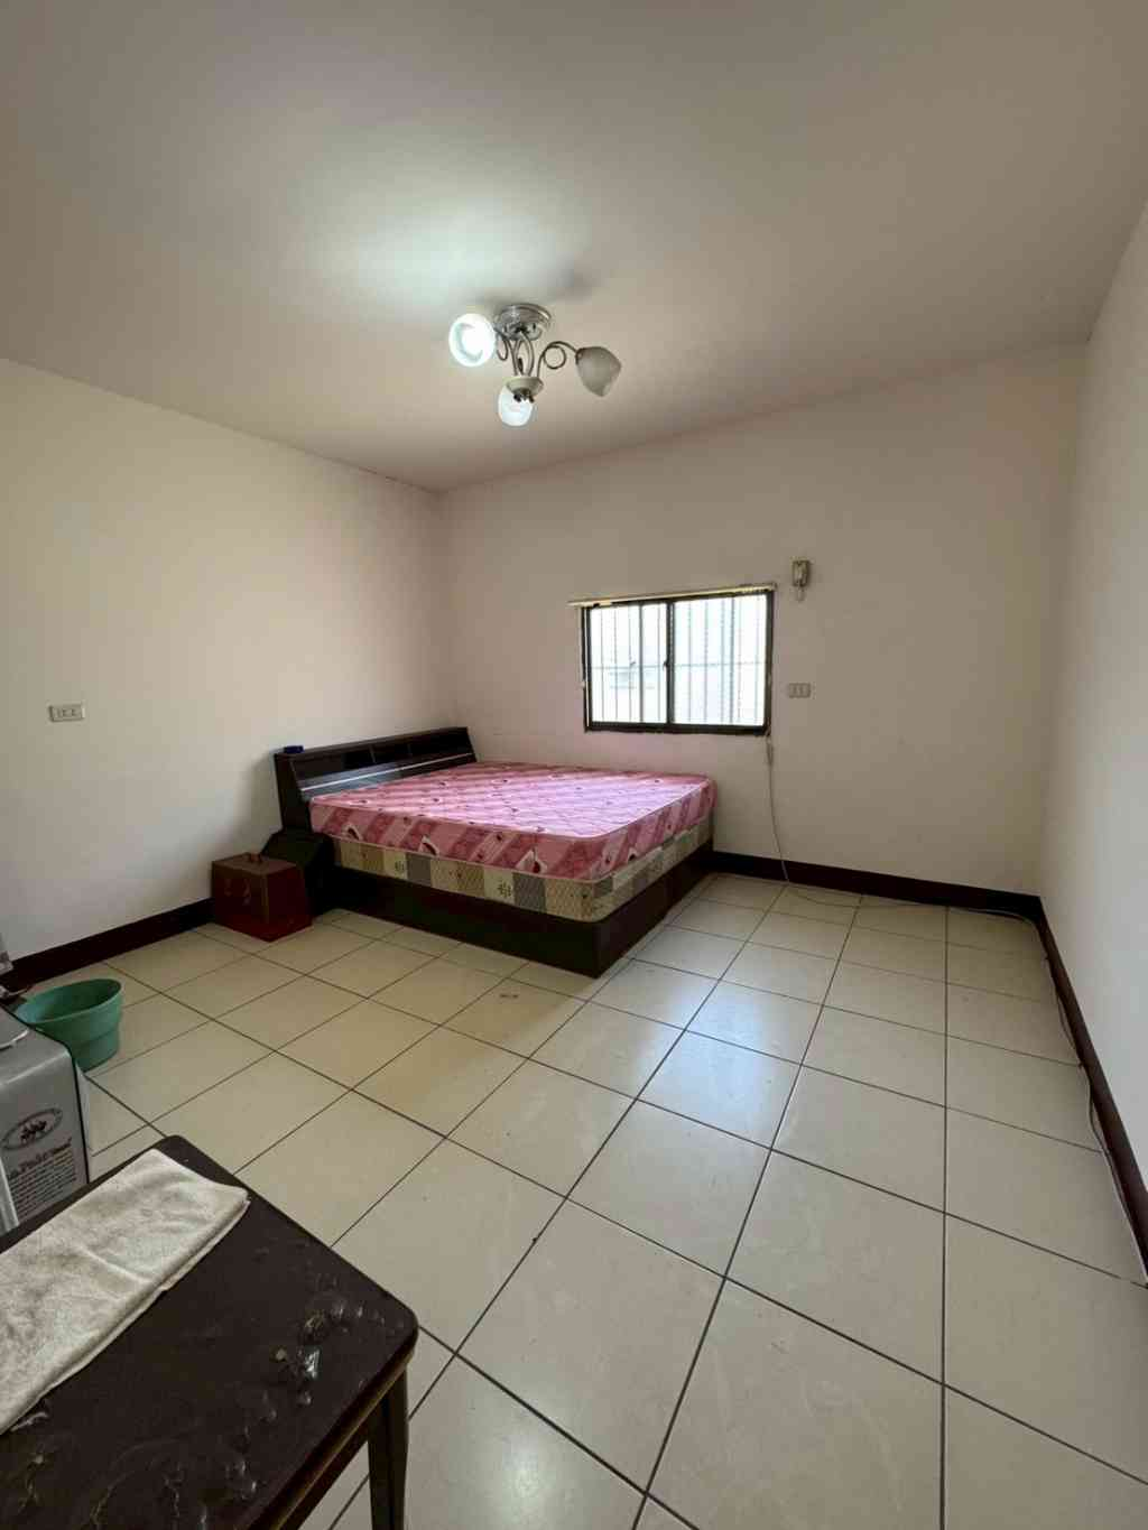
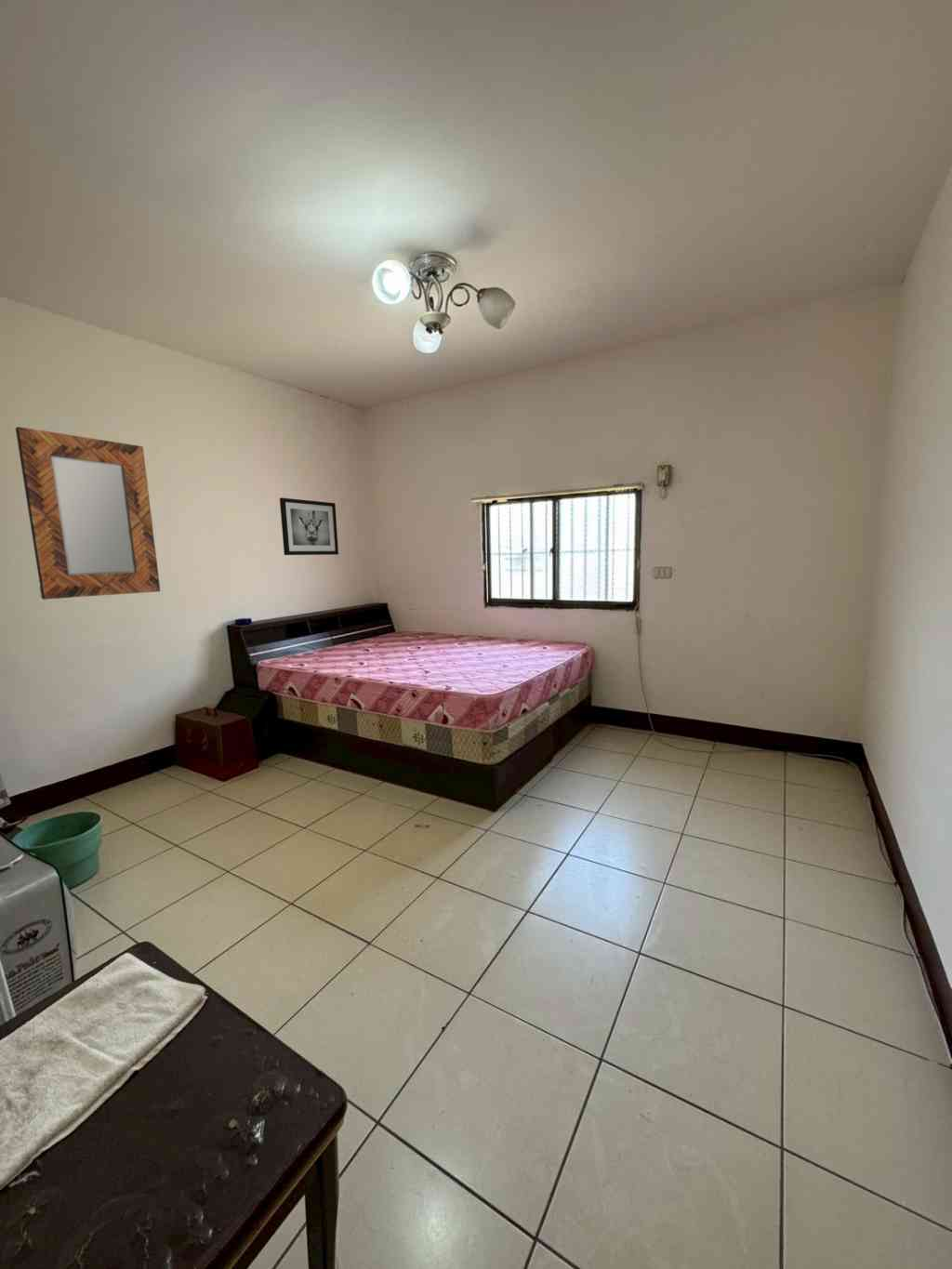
+ home mirror [15,426,161,600]
+ wall art [279,496,339,556]
